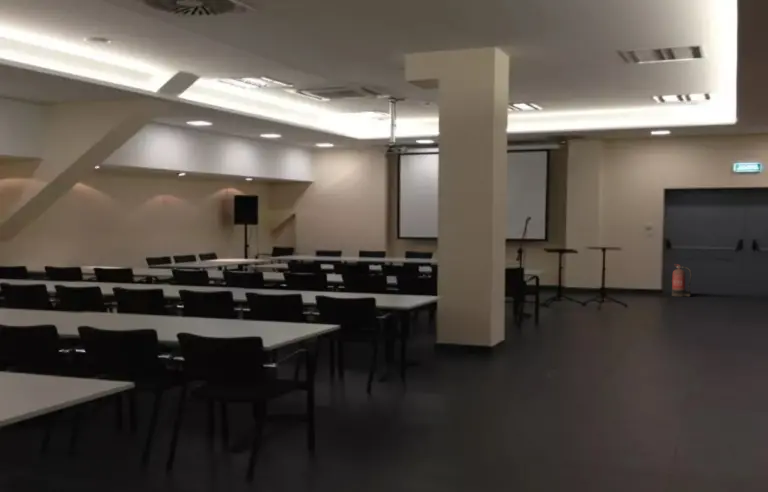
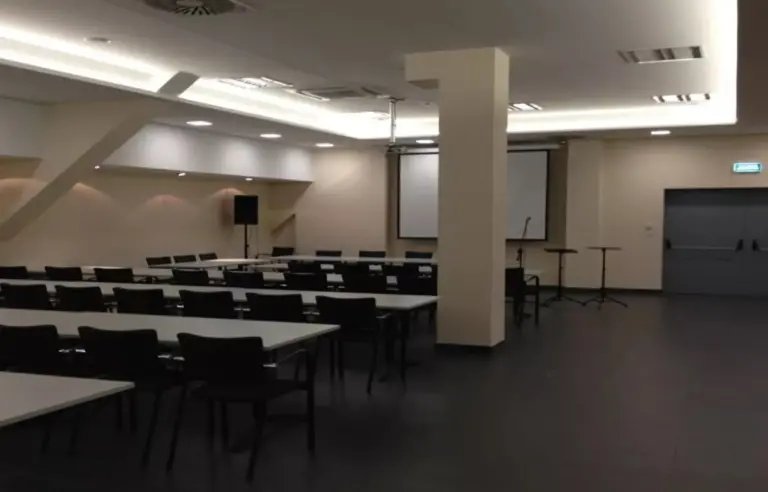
- fire extinguisher [671,263,693,297]
